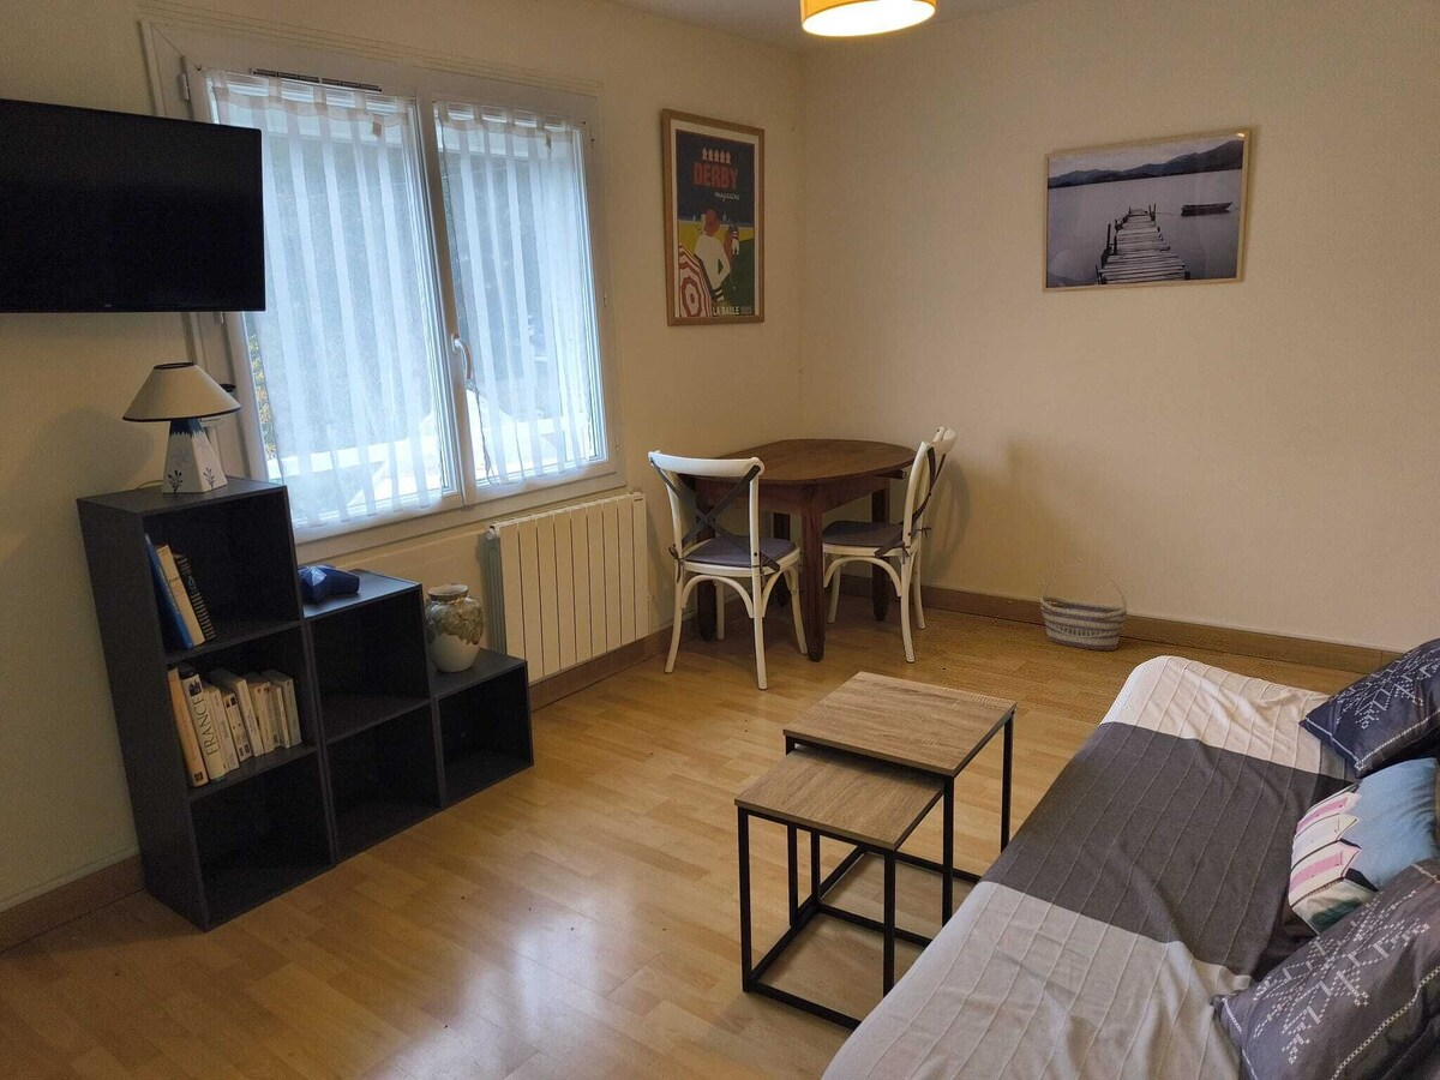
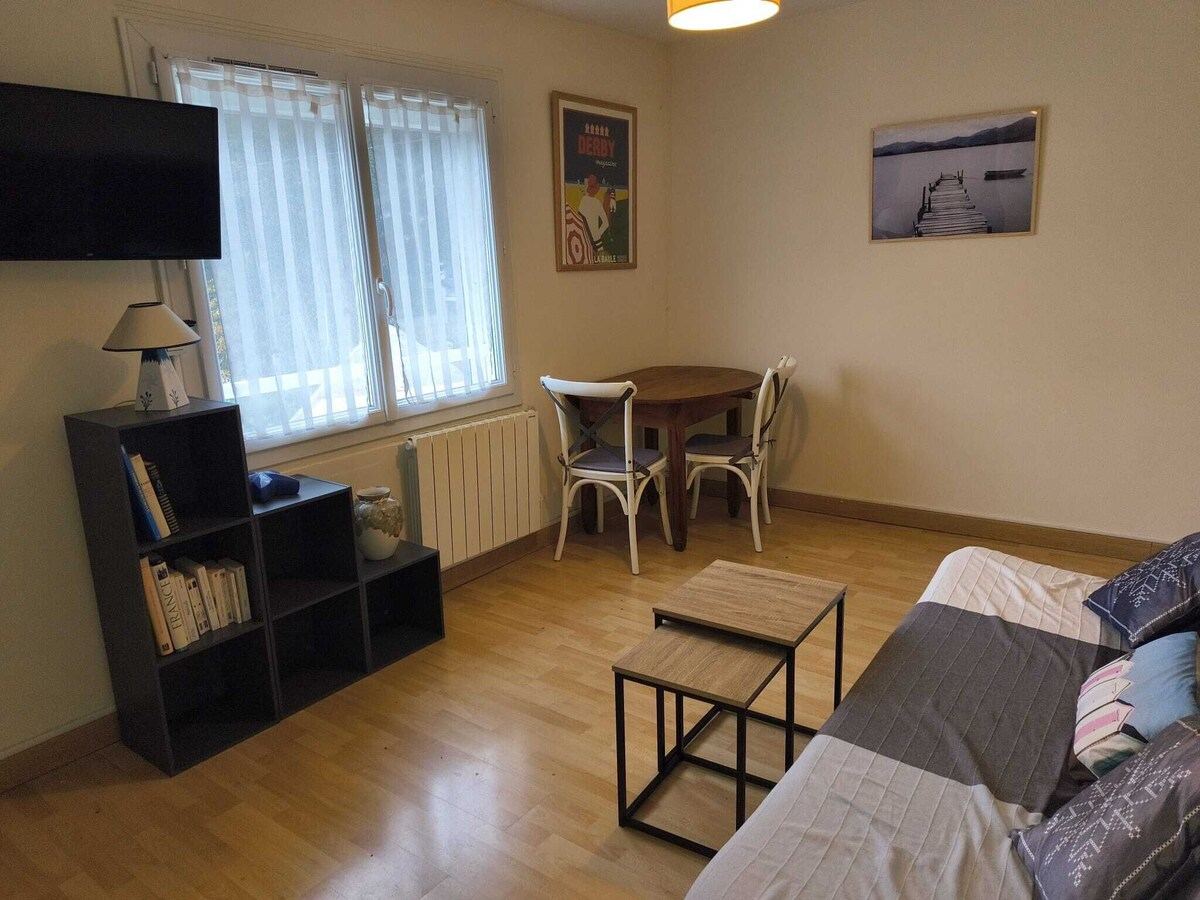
- basket [1039,563,1128,652]
